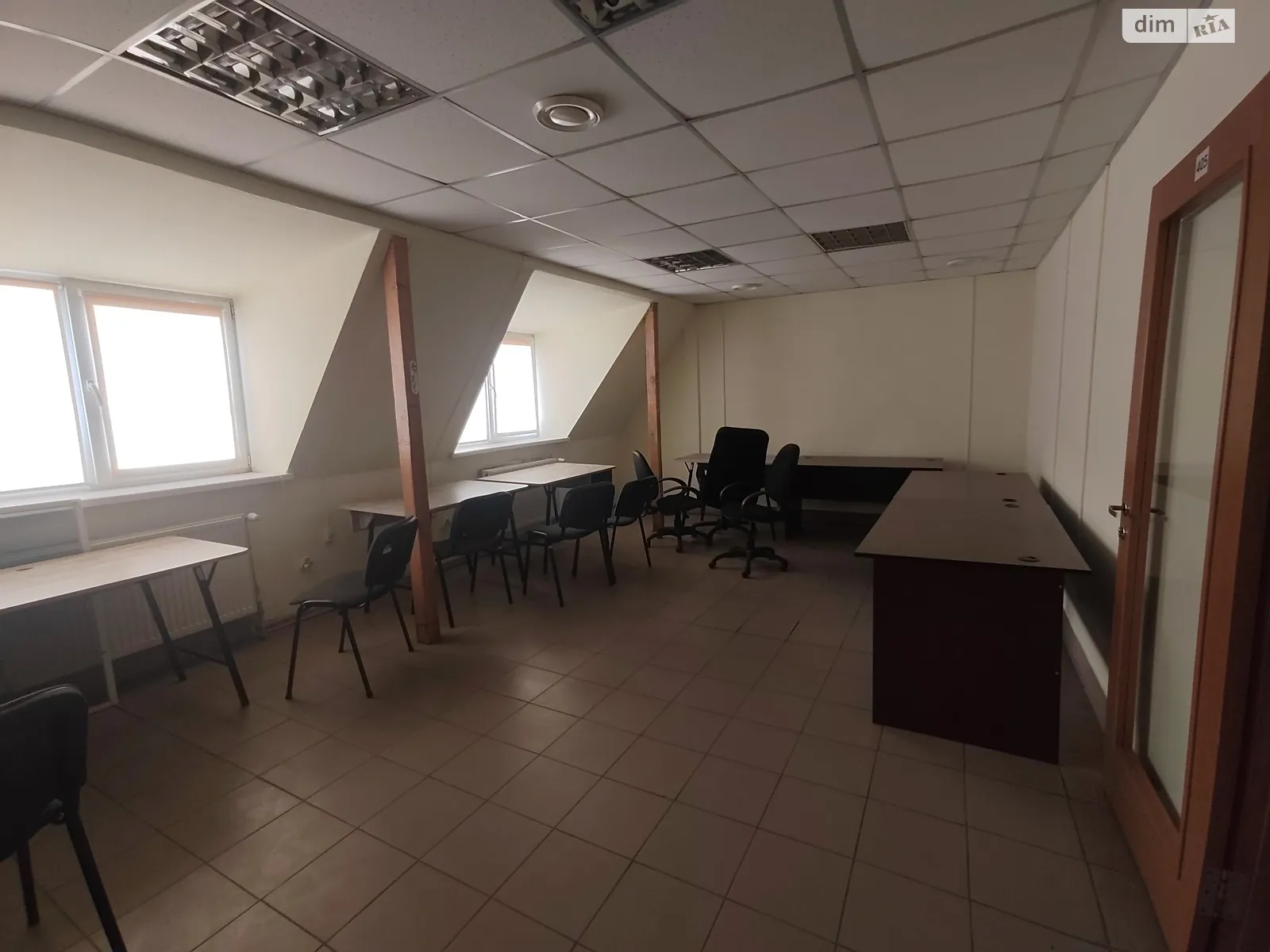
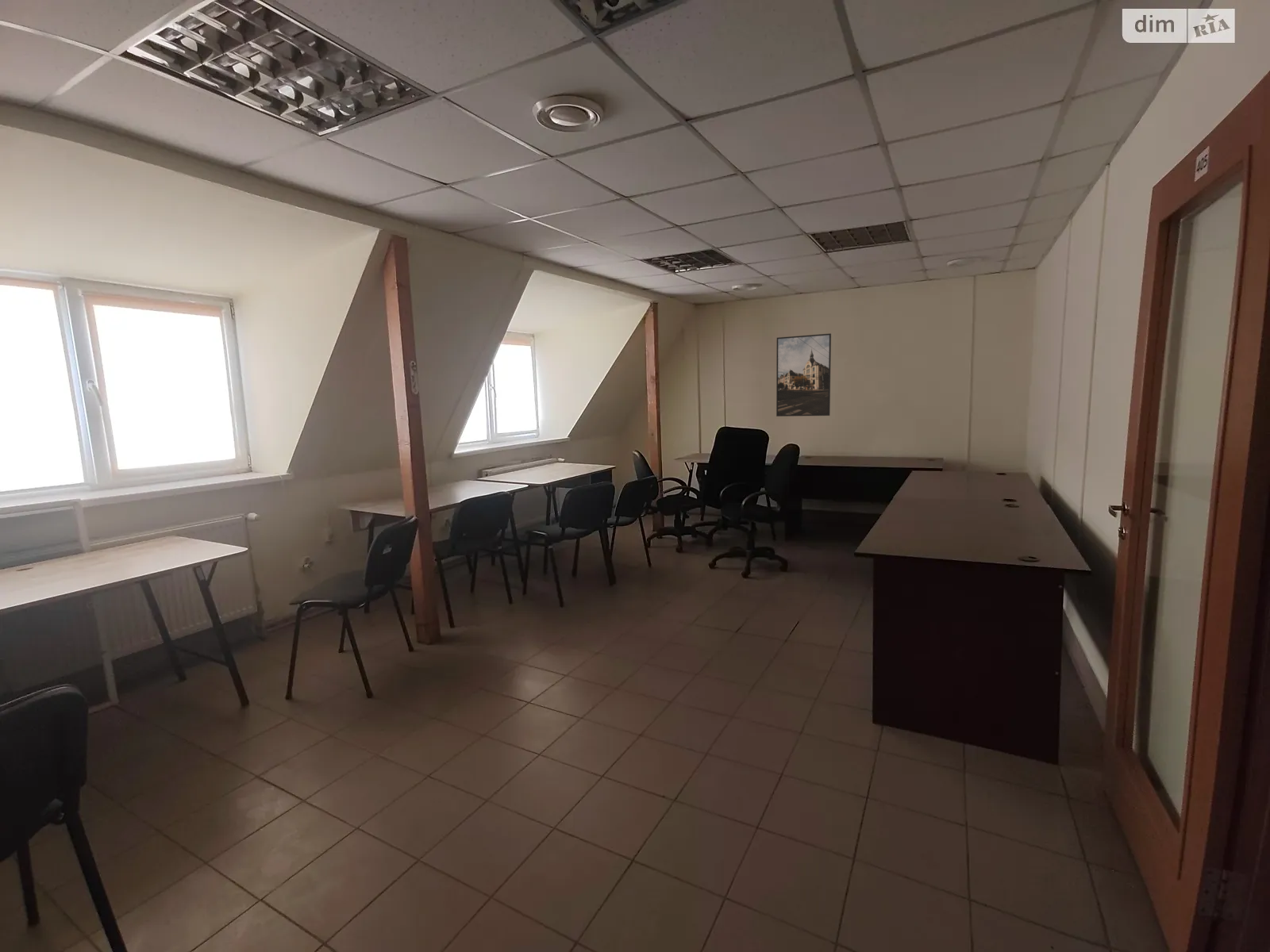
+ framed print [775,332,832,417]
